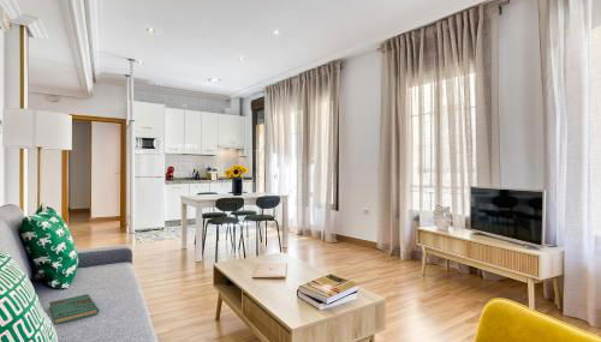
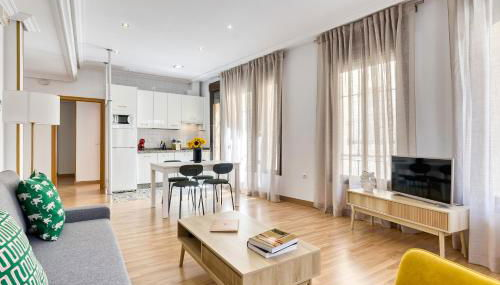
- book [48,293,101,325]
